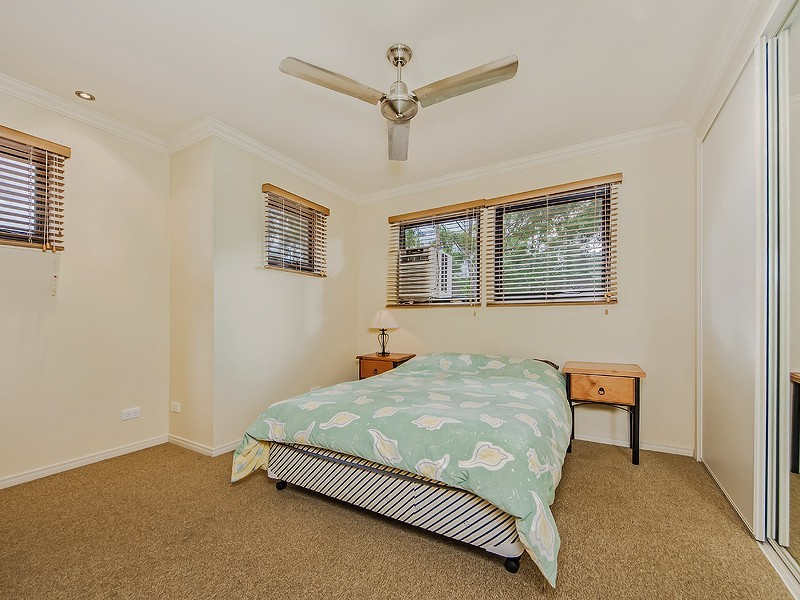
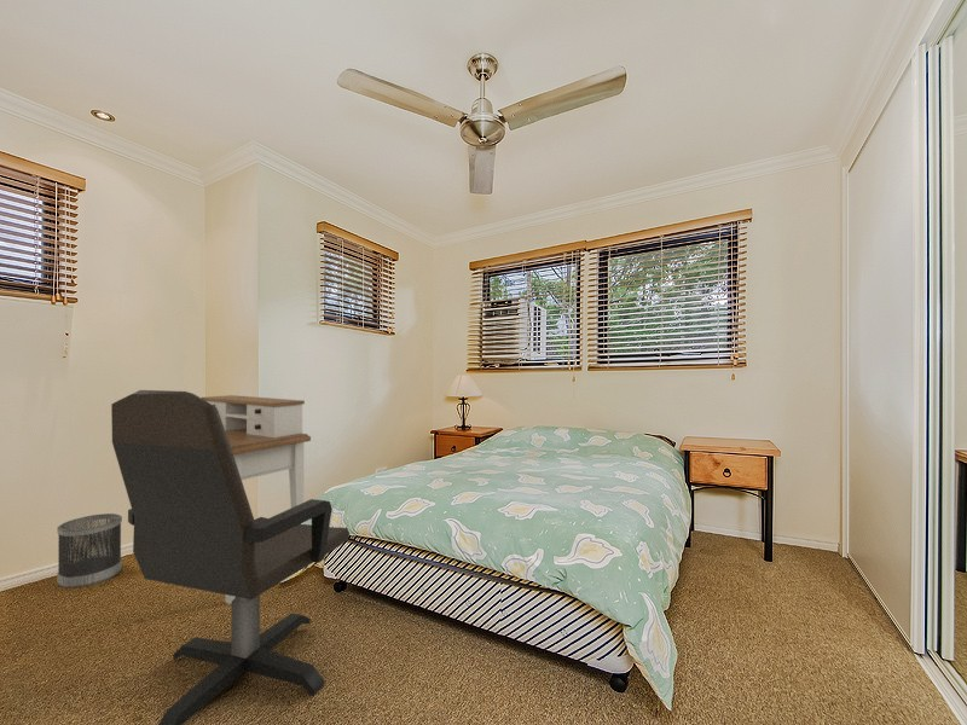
+ office chair [110,389,351,725]
+ wastebasket [56,512,123,588]
+ desk [201,394,312,605]
